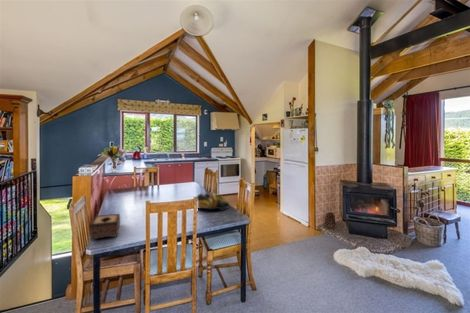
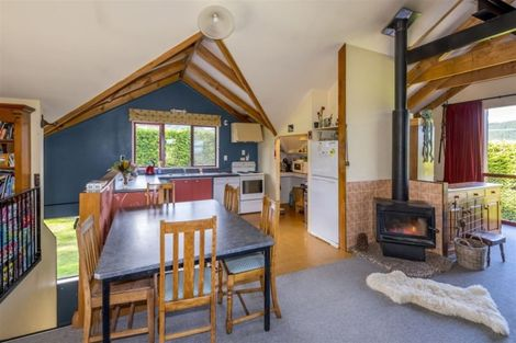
- fruit bowl [196,192,231,211]
- tissue box [89,213,121,240]
